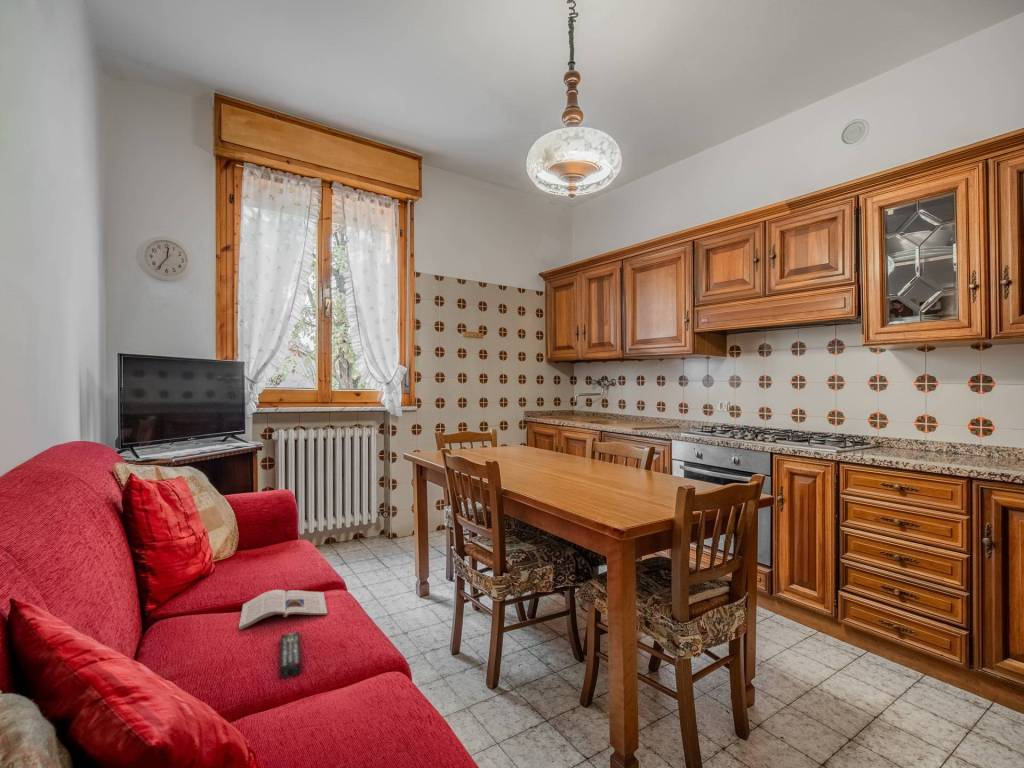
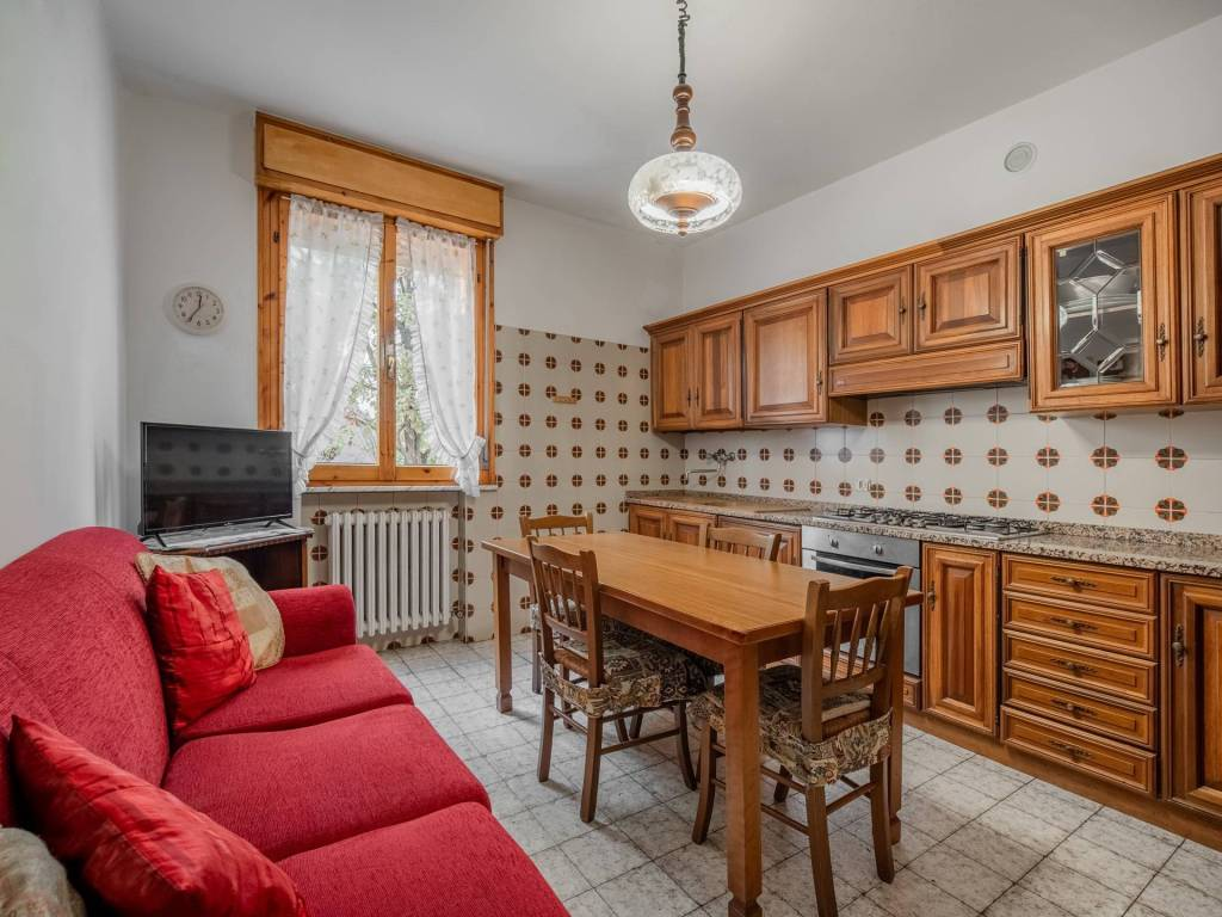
- remote control [279,631,302,679]
- magazine [238,589,328,631]
